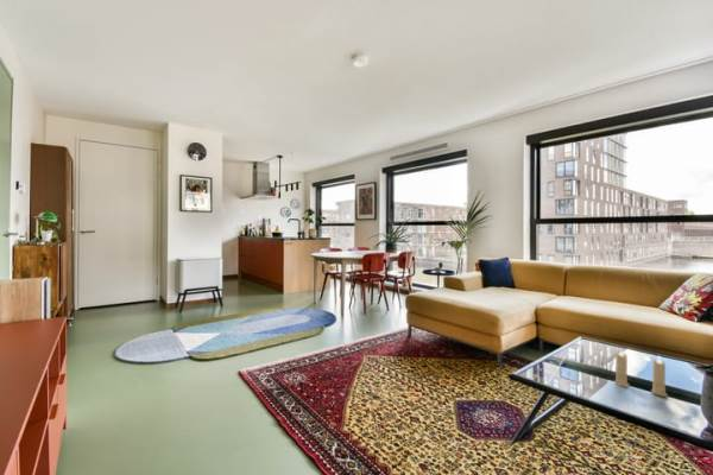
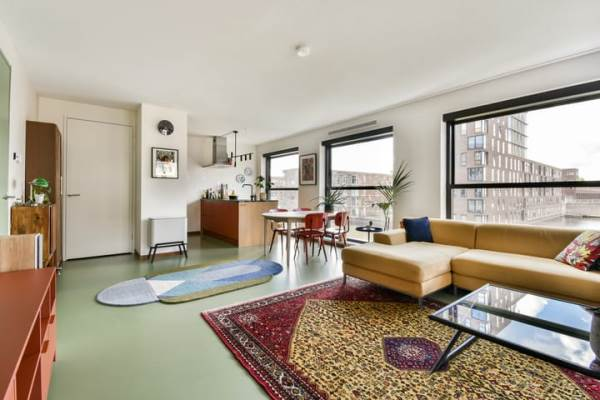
- candle [613,348,669,398]
